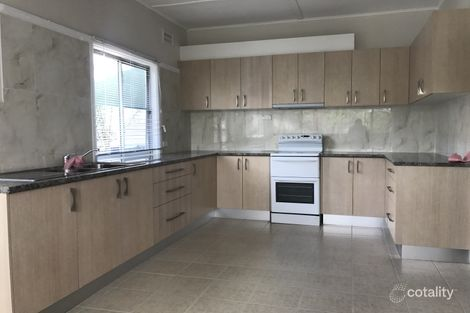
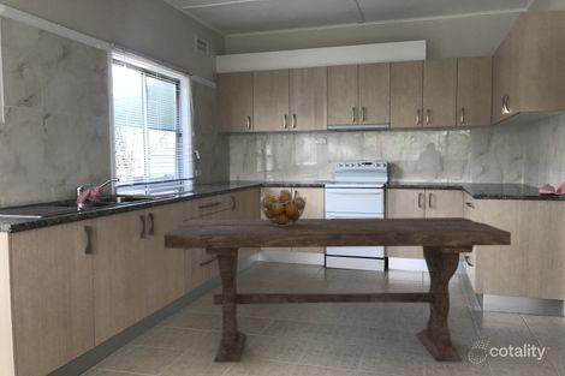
+ fruit basket [258,189,308,226]
+ dining table [163,216,512,363]
